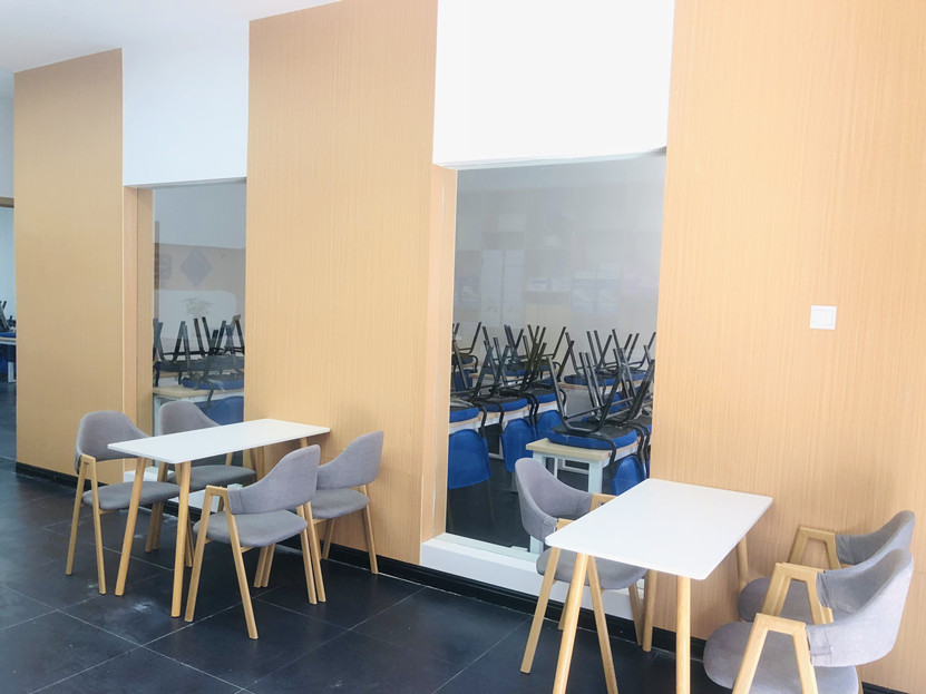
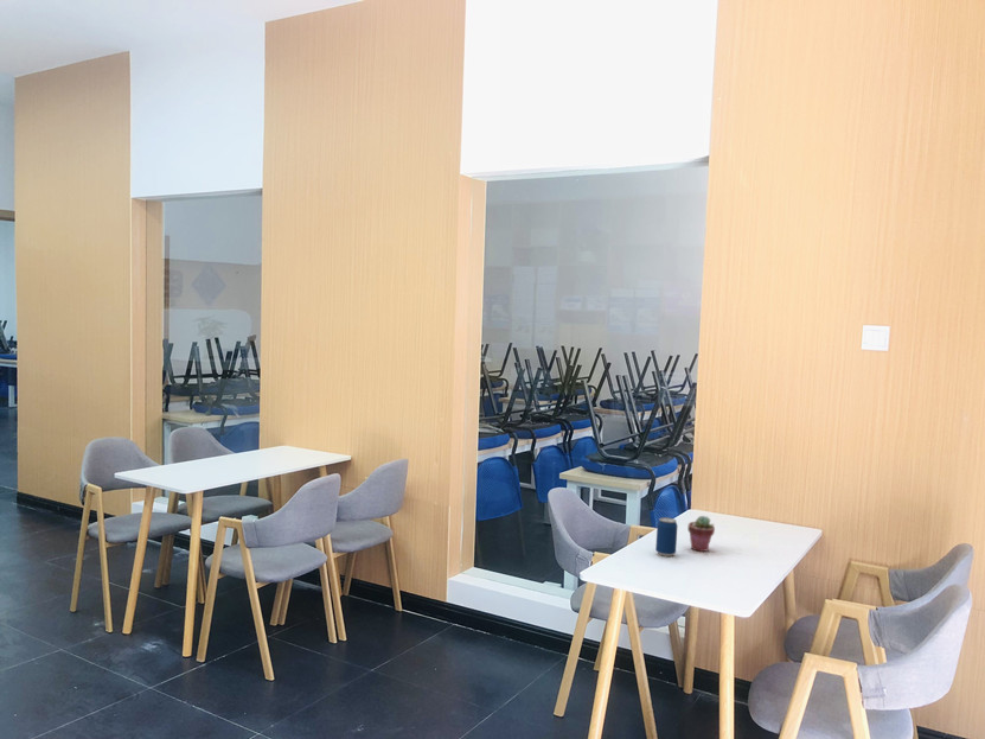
+ beverage can [654,516,678,558]
+ potted succulent [686,515,716,553]
